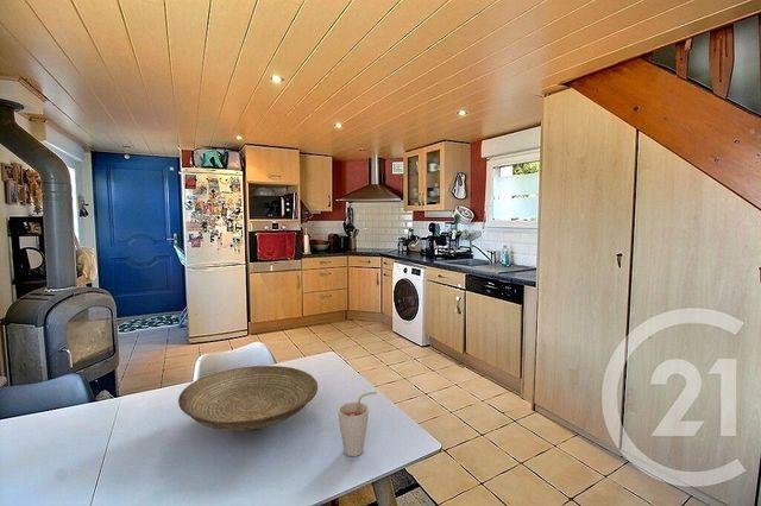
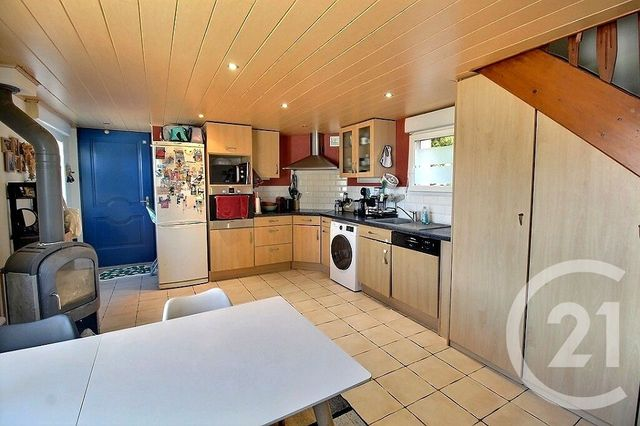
- decorative bowl [177,365,319,432]
- cup [337,391,378,457]
